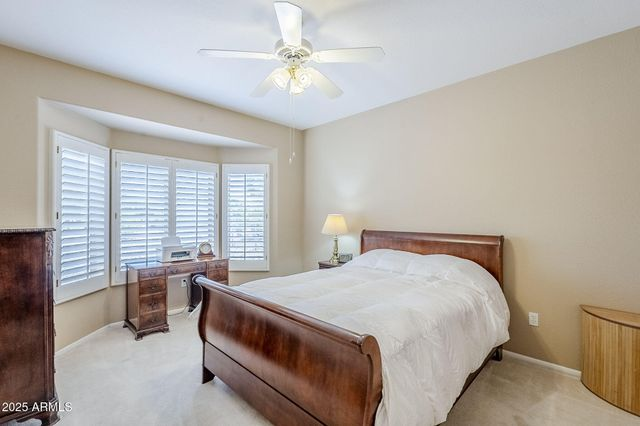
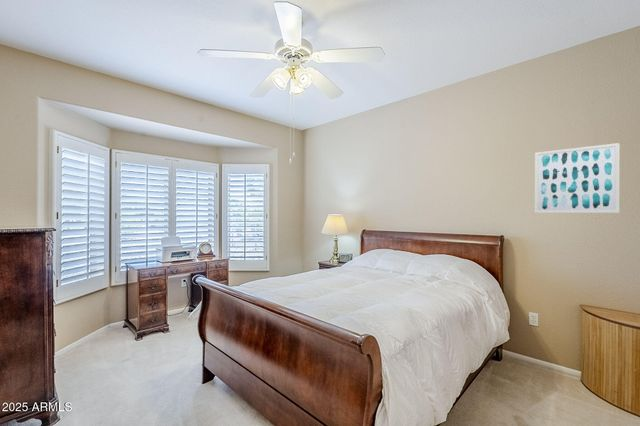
+ wall art [534,142,621,214]
